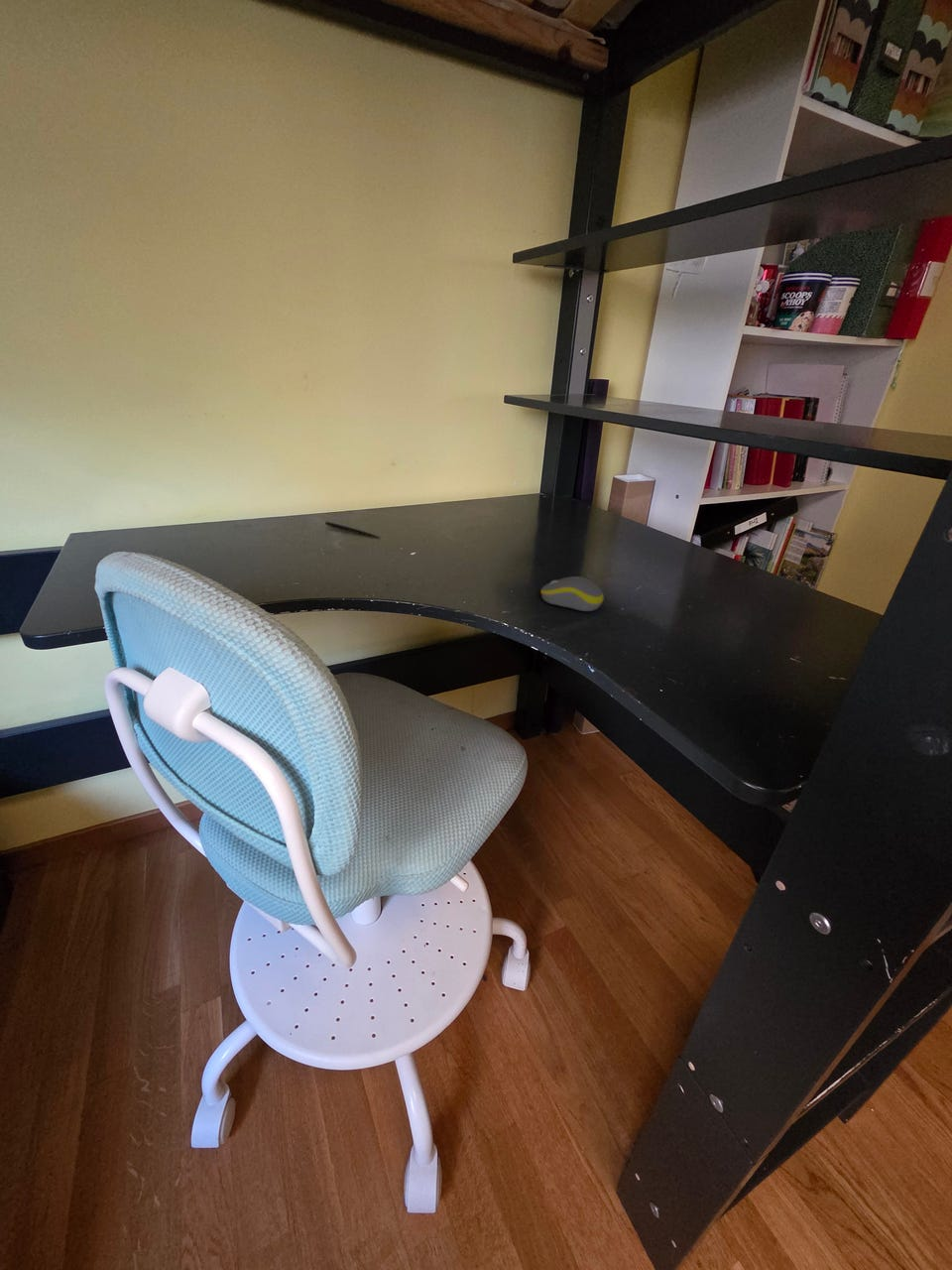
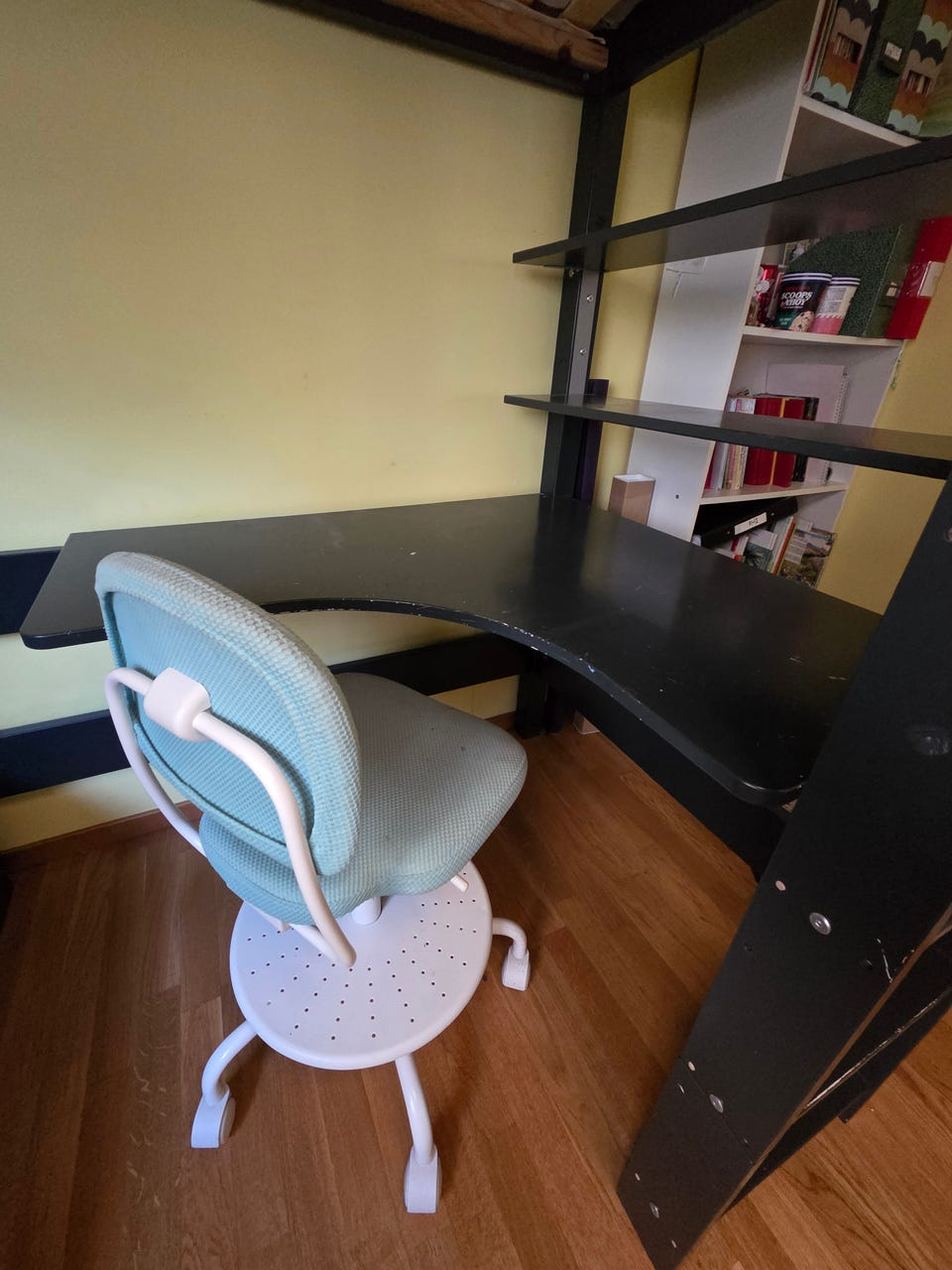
- computer mouse [539,575,605,612]
- pen [324,521,381,539]
